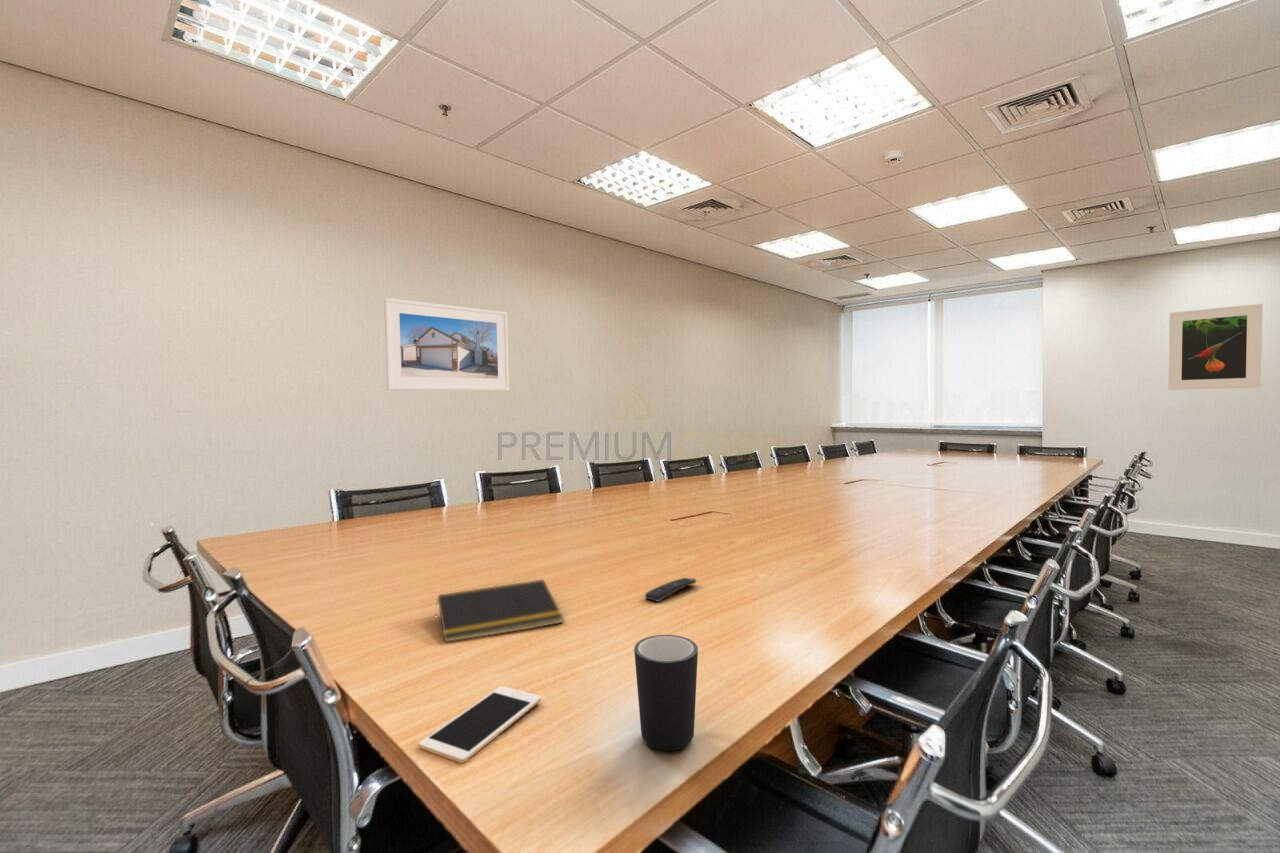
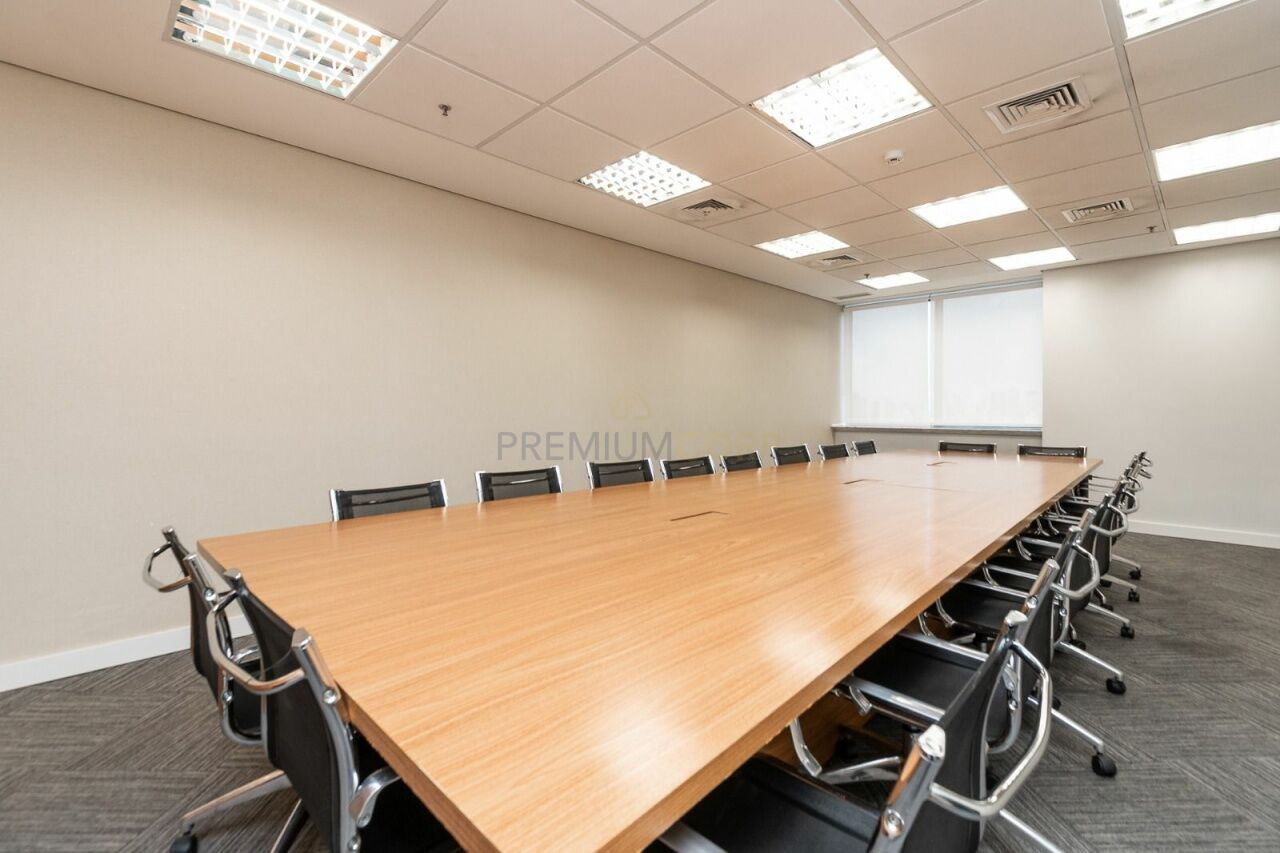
- notepad [435,578,564,643]
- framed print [383,297,510,392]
- mug [633,634,699,752]
- cell phone [418,685,542,764]
- remote control [644,577,698,603]
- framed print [1167,303,1263,391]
